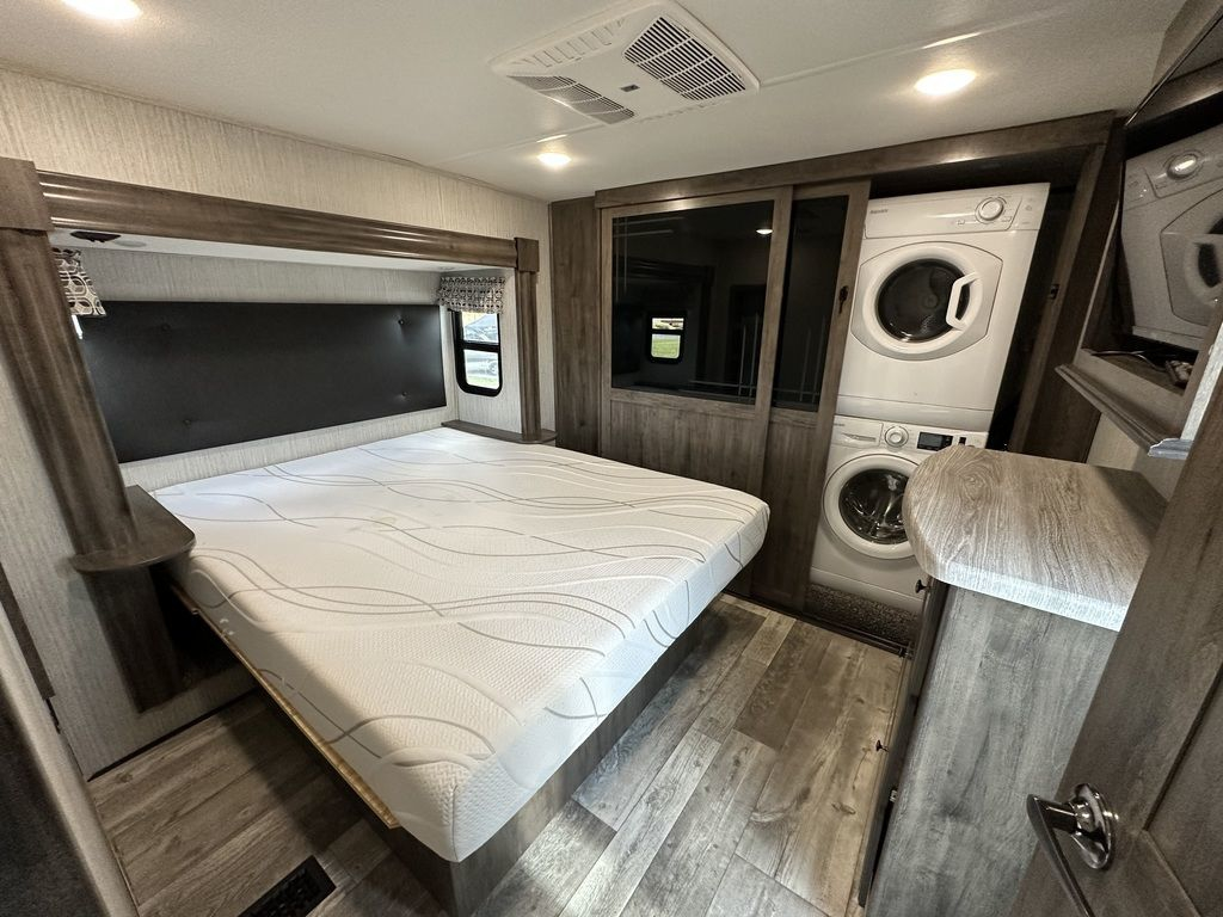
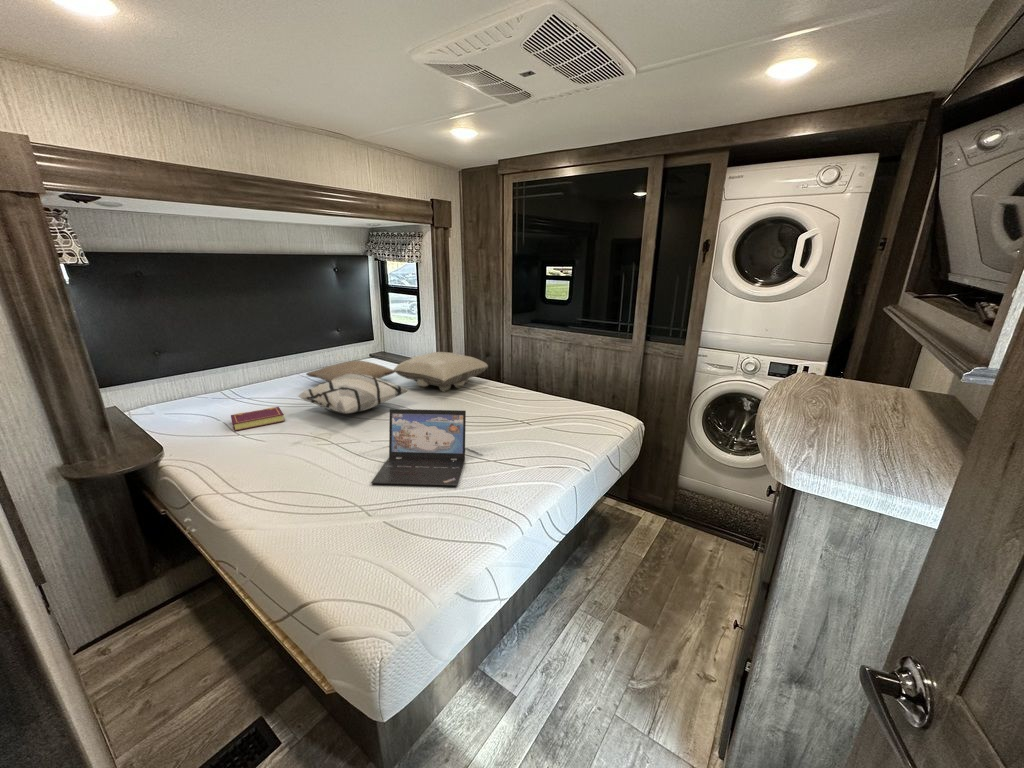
+ book [230,406,286,432]
+ laptop [370,408,467,487]
+ decorative pillow [297,374,410,414]
+ pillow [305,359,396,382]
+ pillow [393,351,489,393]
